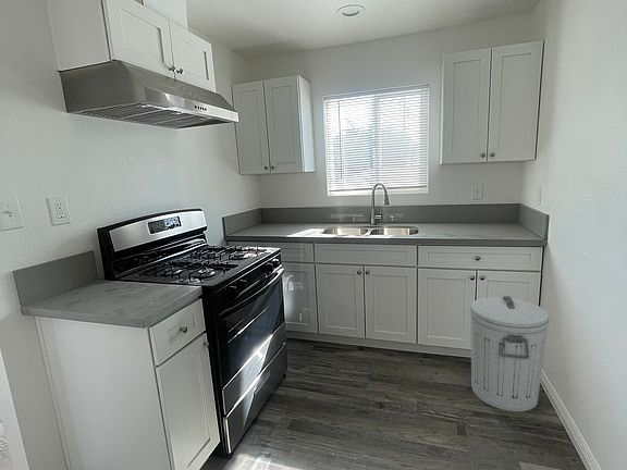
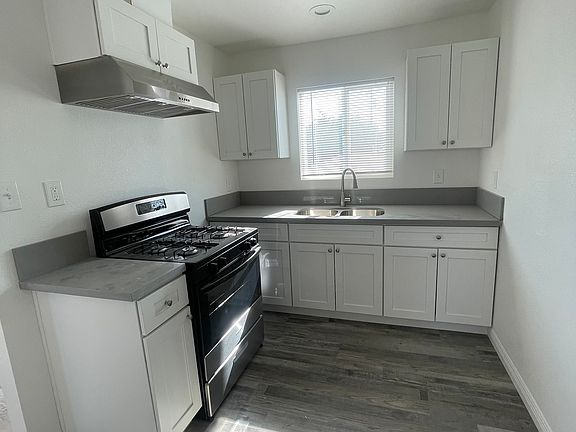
- trash can [469,295,551,412]
